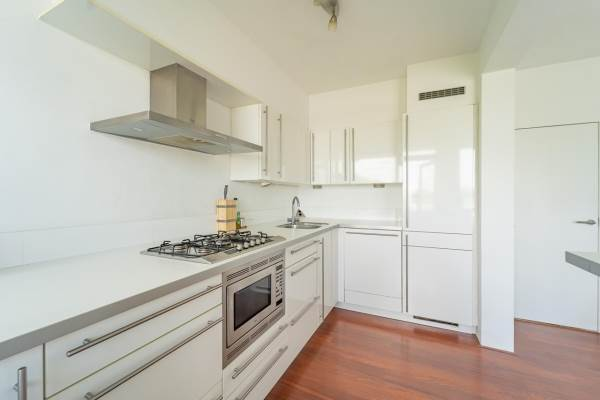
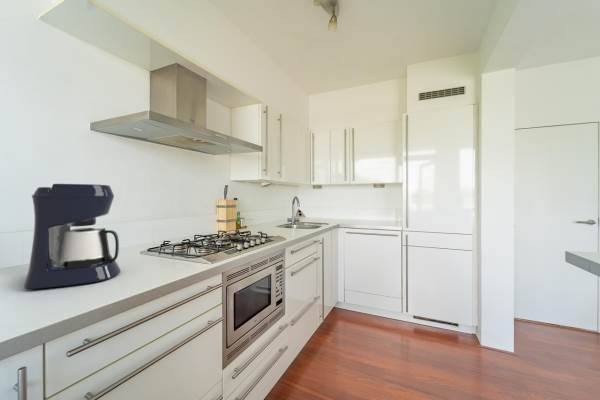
+ coffee maker [23,183,122,290]
